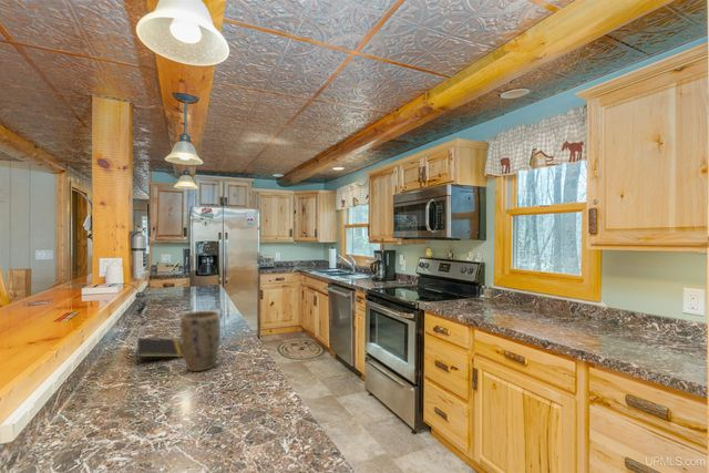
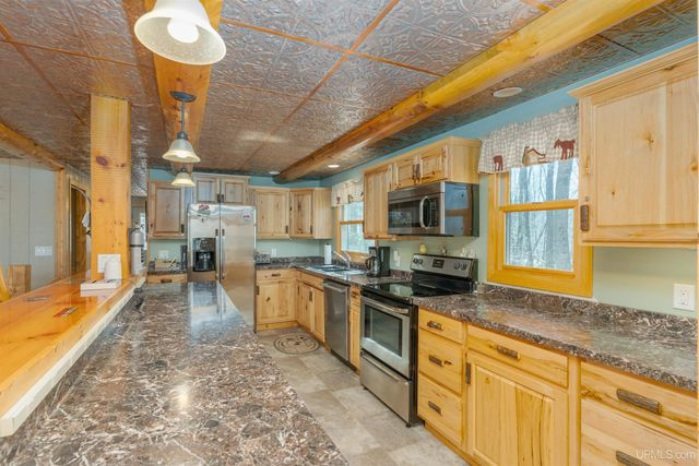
- notepad [135,337,184,367]
- plant pot [179,310,222,372]
